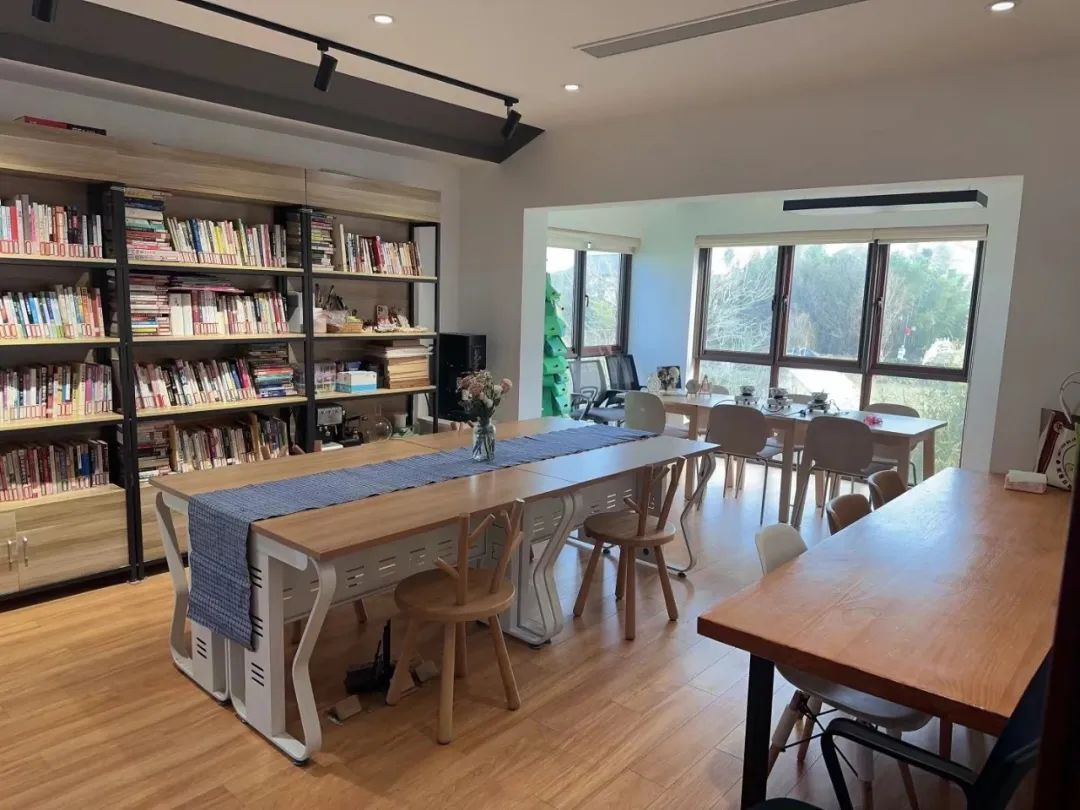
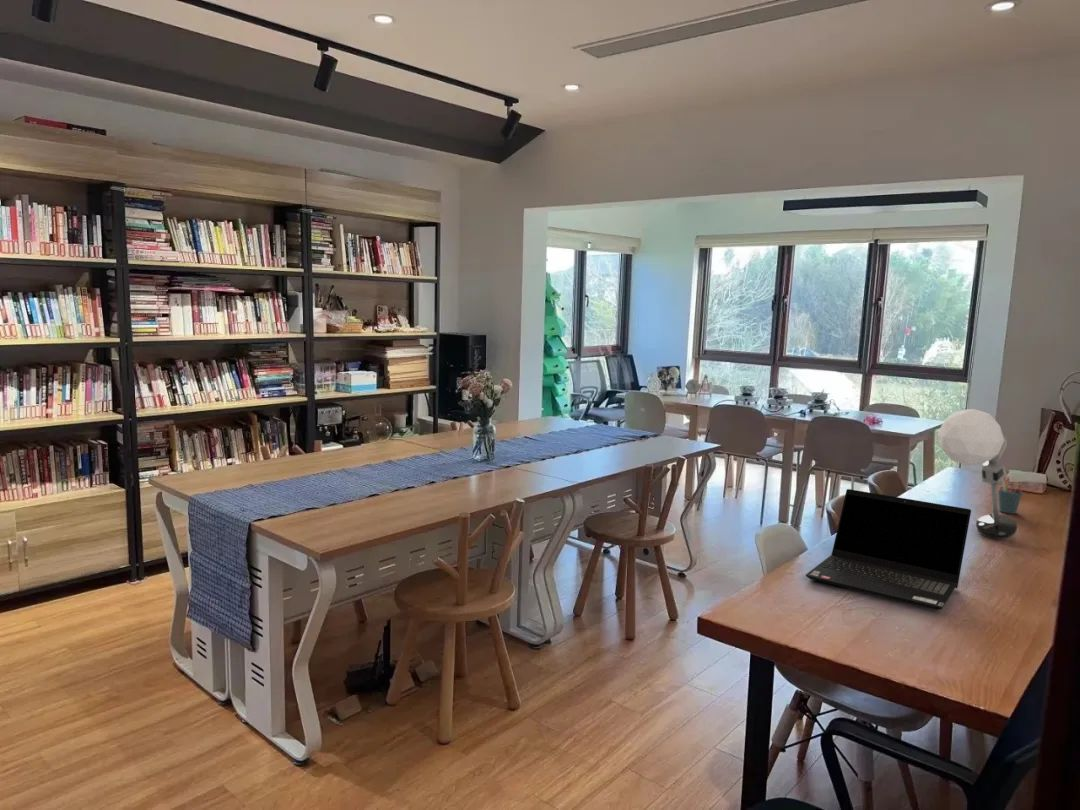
+ pen holder [997,479,1023,515]
+ laptop computer [805,488,972,611]
+ desk lamp [937,408,1018,540]
